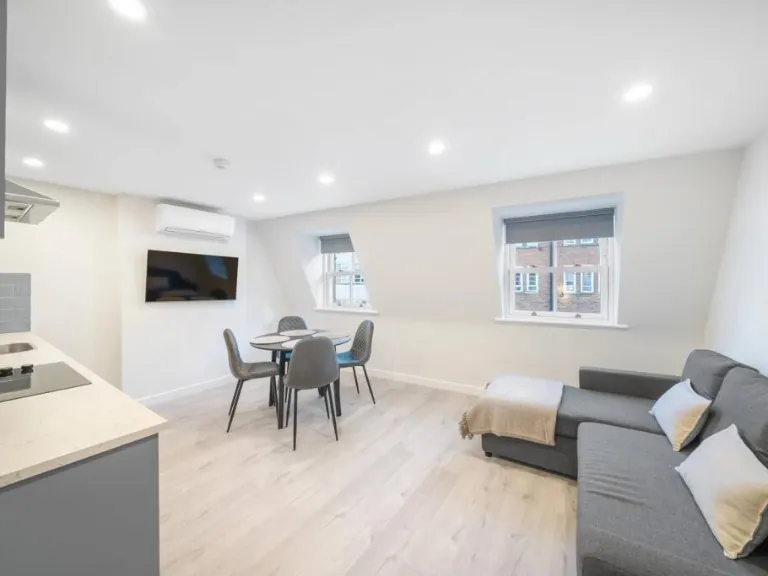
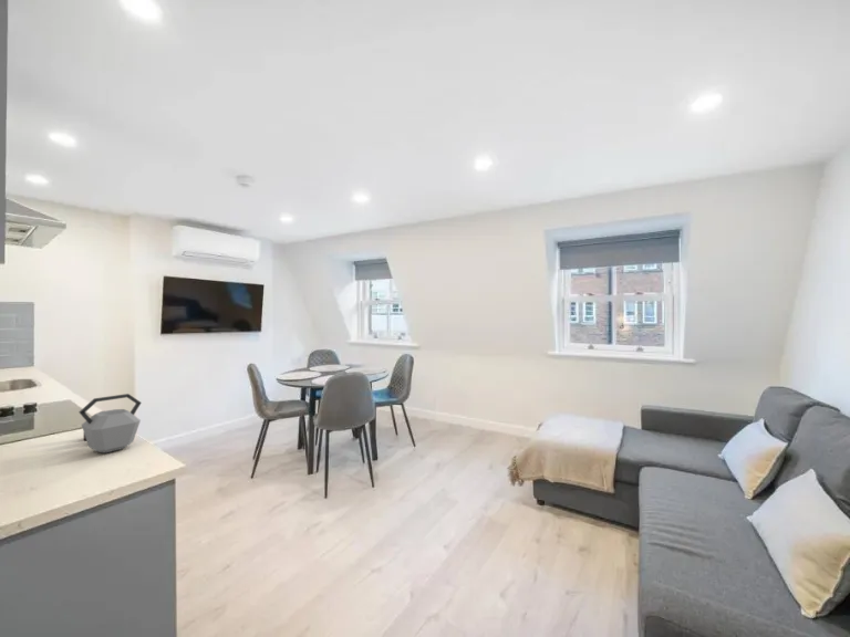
+ kettle [77,393,143,455]
